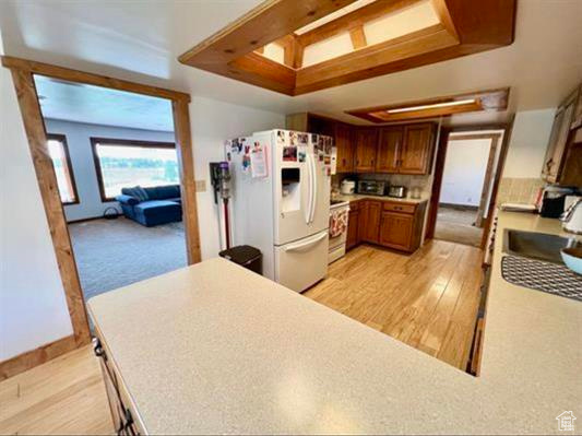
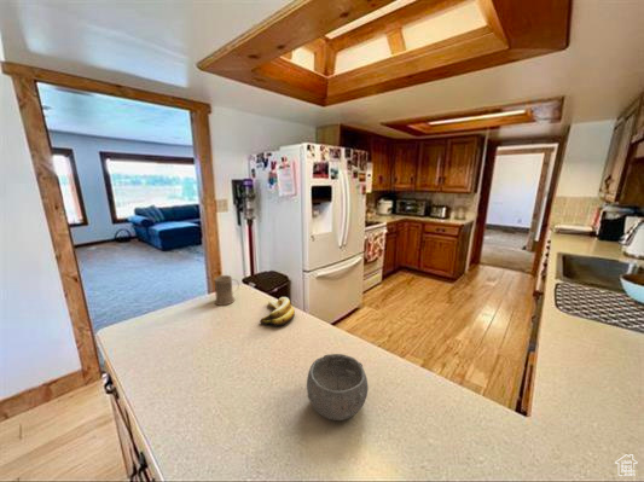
+ banana [259,296,296,327]
+ mug [213,274,240,307]
+ bowl [306,353,370,422]
